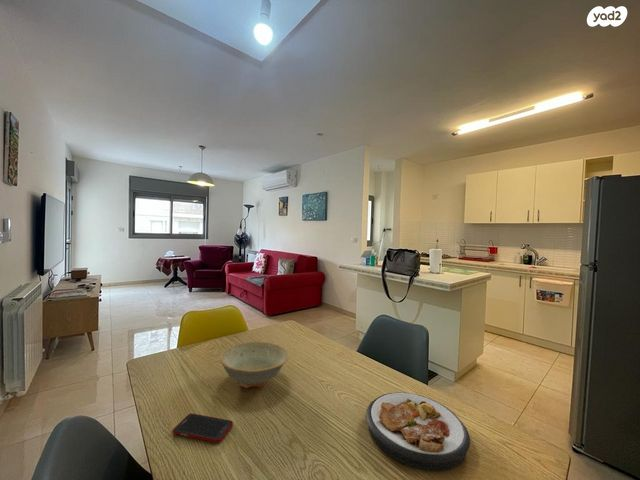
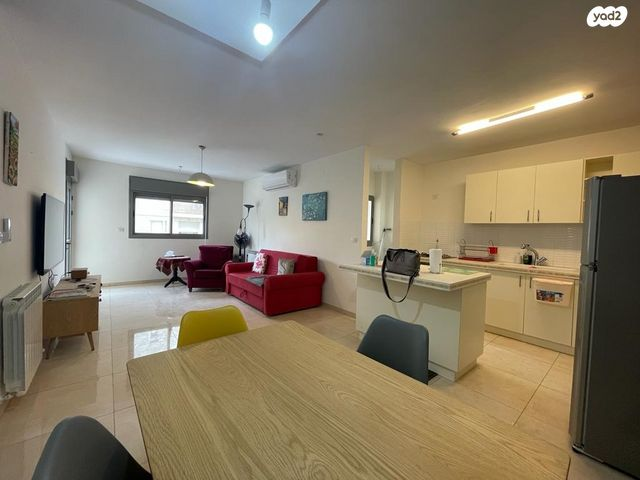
- dish [219,341,290,389]
- plate [365,391,471,472]
- cell phone [172,413,234,444]
